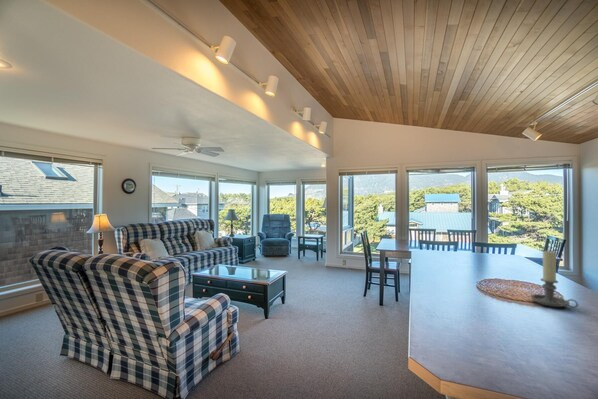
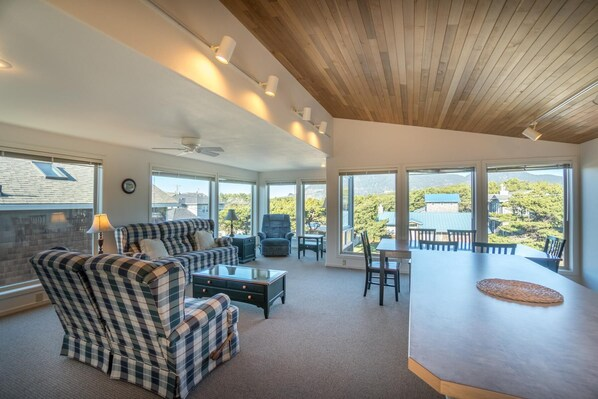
- candle holder [530,249,579,309]
